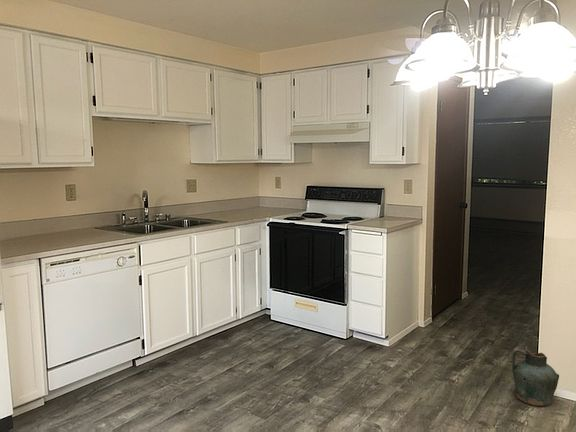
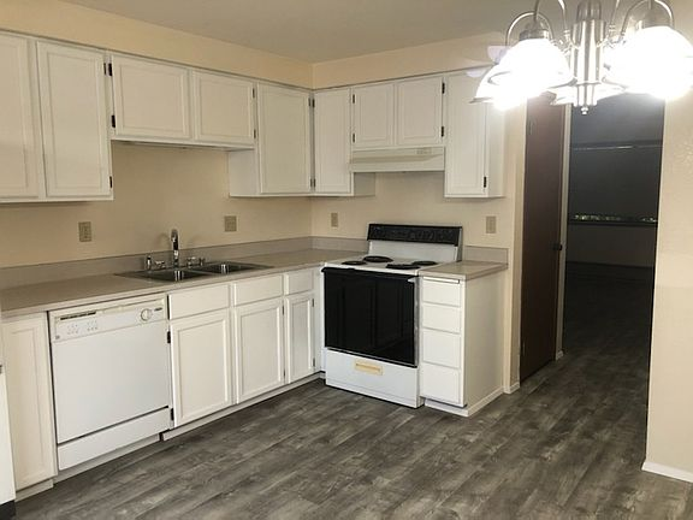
- ceramic jug [511,346,560,407]
